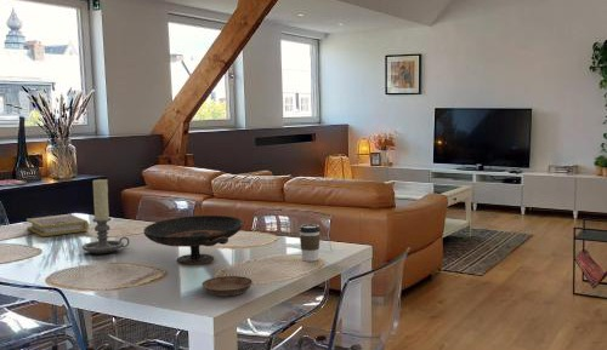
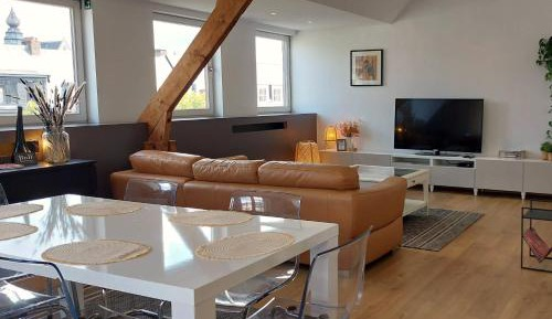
- candle holder [81,178,131,254]
- saucer [200,275,254,297]
- decorative bowl [142,214,244,265]
- book [25,213,90,237]
- coffee cup [297,223,322,263]
